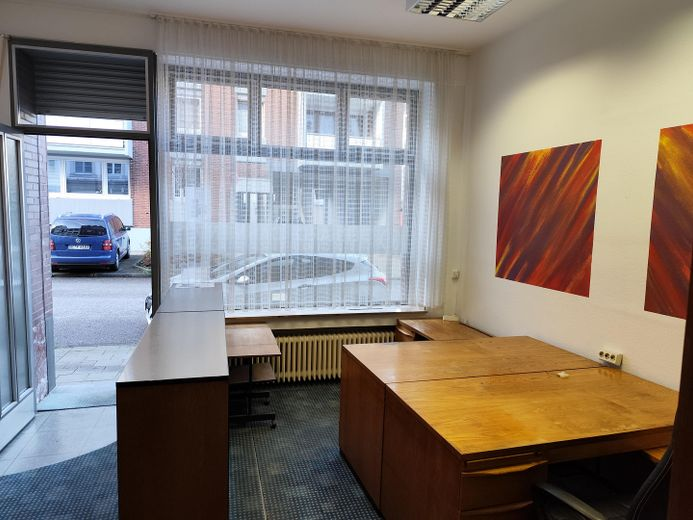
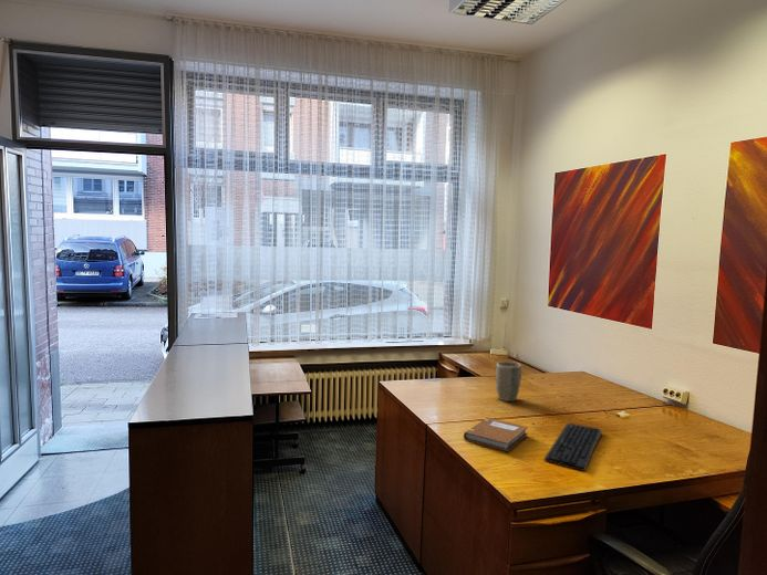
+ plant pot [495,360,522,402]
+ keyboard [543,422,603,472]
+ notebook [463,417,529,452]
